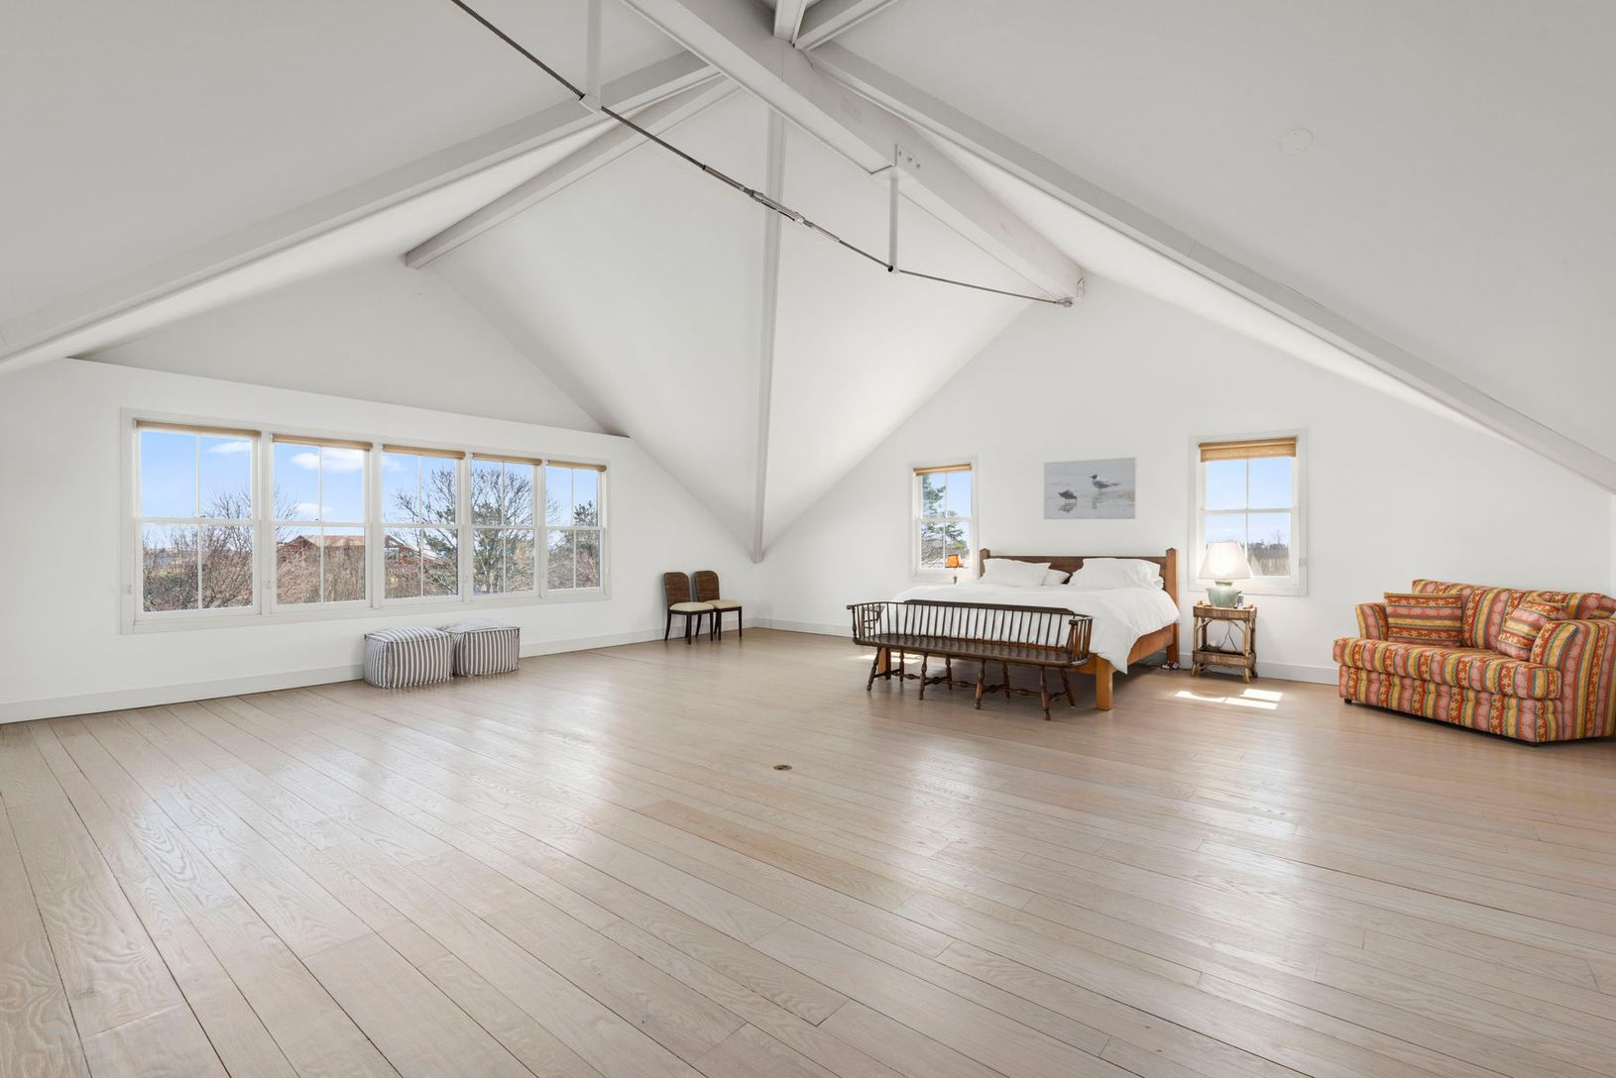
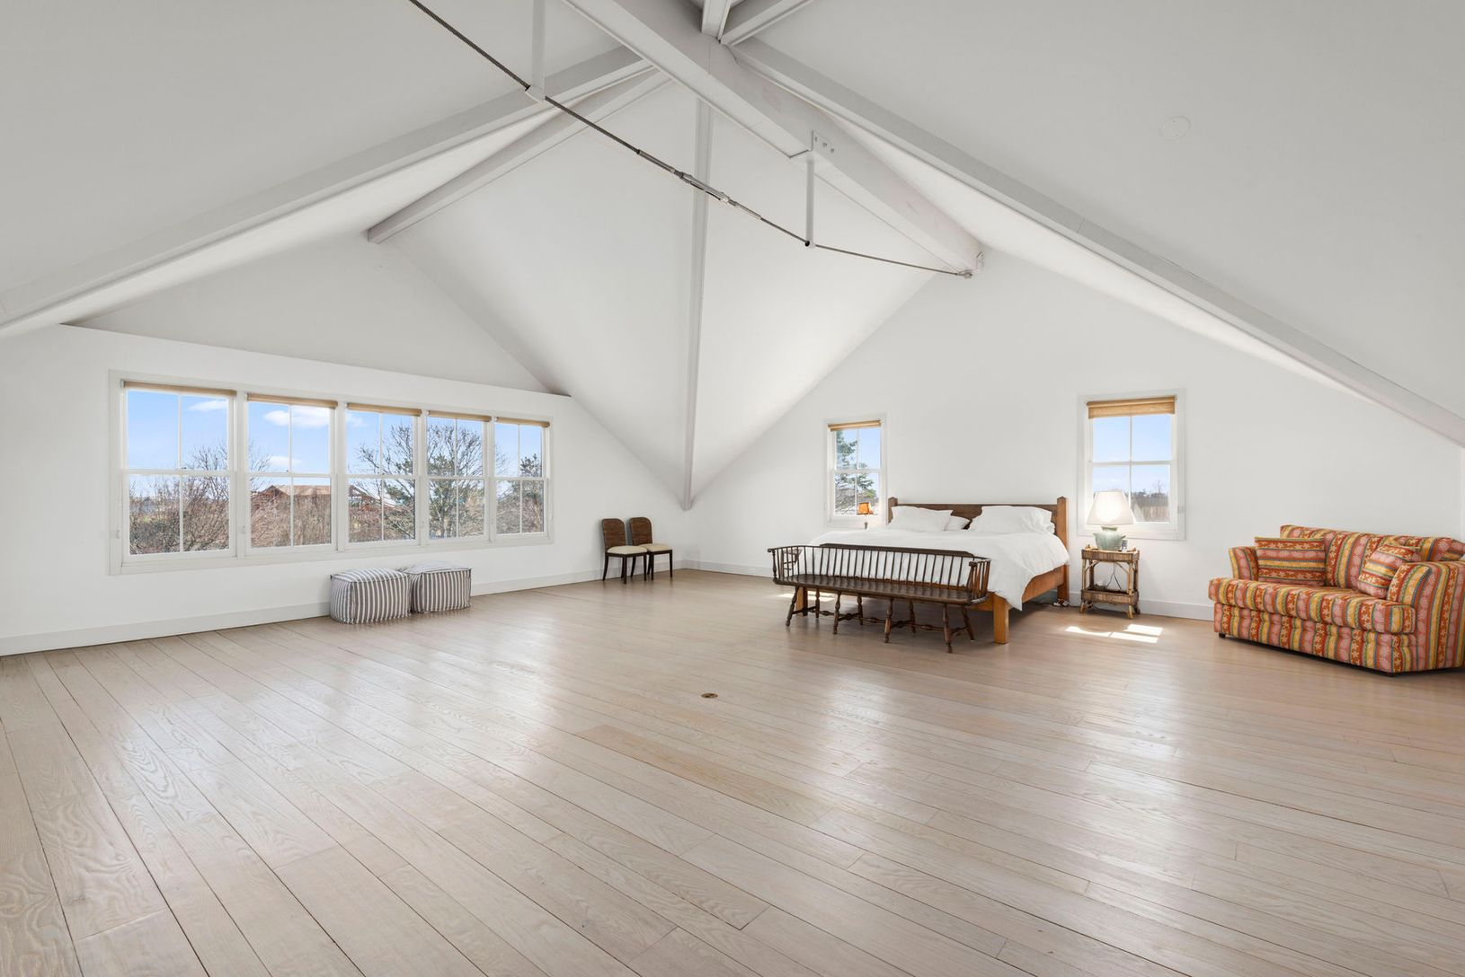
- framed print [1043,456,1137,520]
